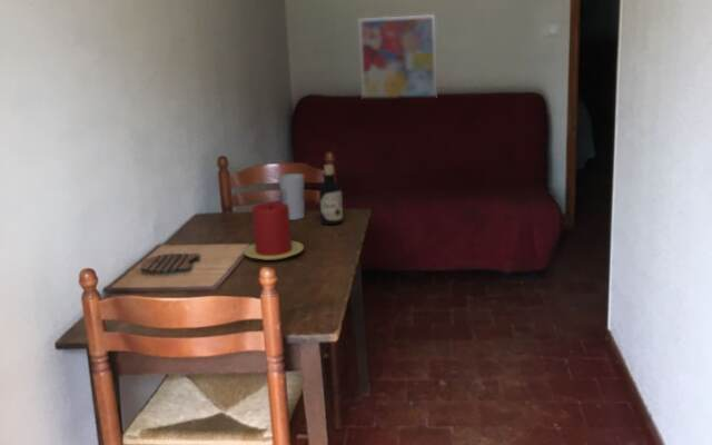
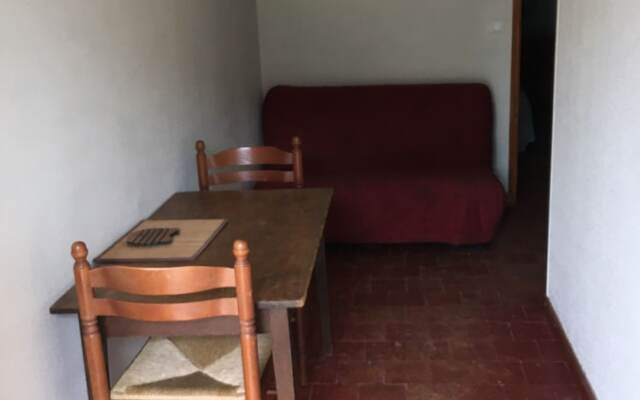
- cup [277,172,306,221]
- bottle [317,164,344,226]
- wall art [357,13,437,98]
- candle [243,201,305,261]
